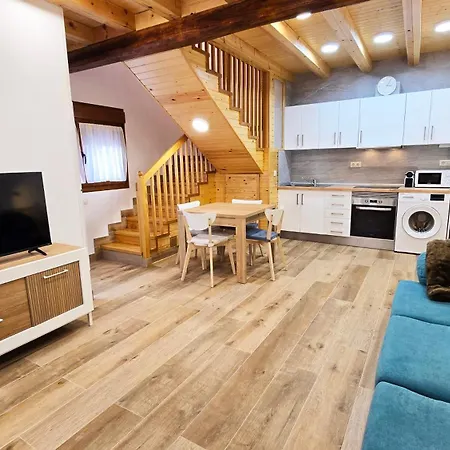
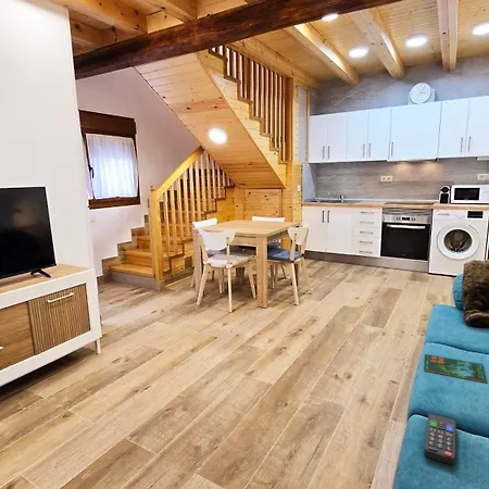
+ remote control [423,413,457,466]
+ book [423,353,488,384]
